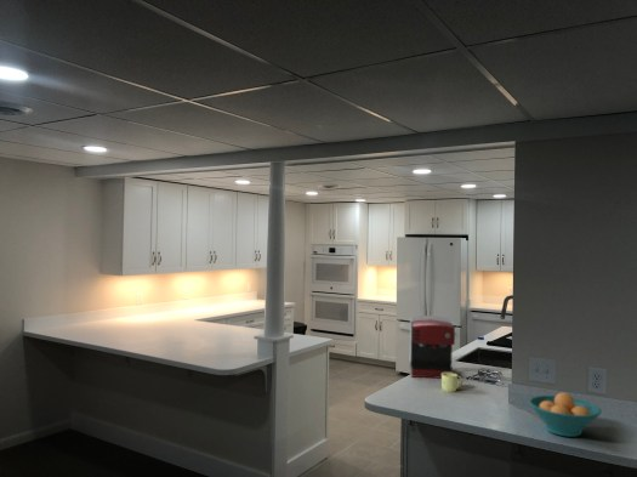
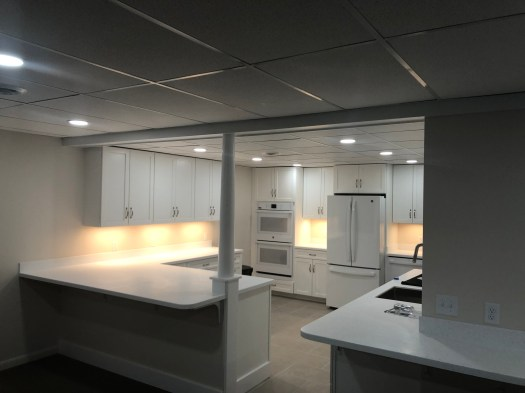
- coffee maker [409,314,456,380]
- fruit bowl [527,391,603,438]
- mug [440,373,463,393]
